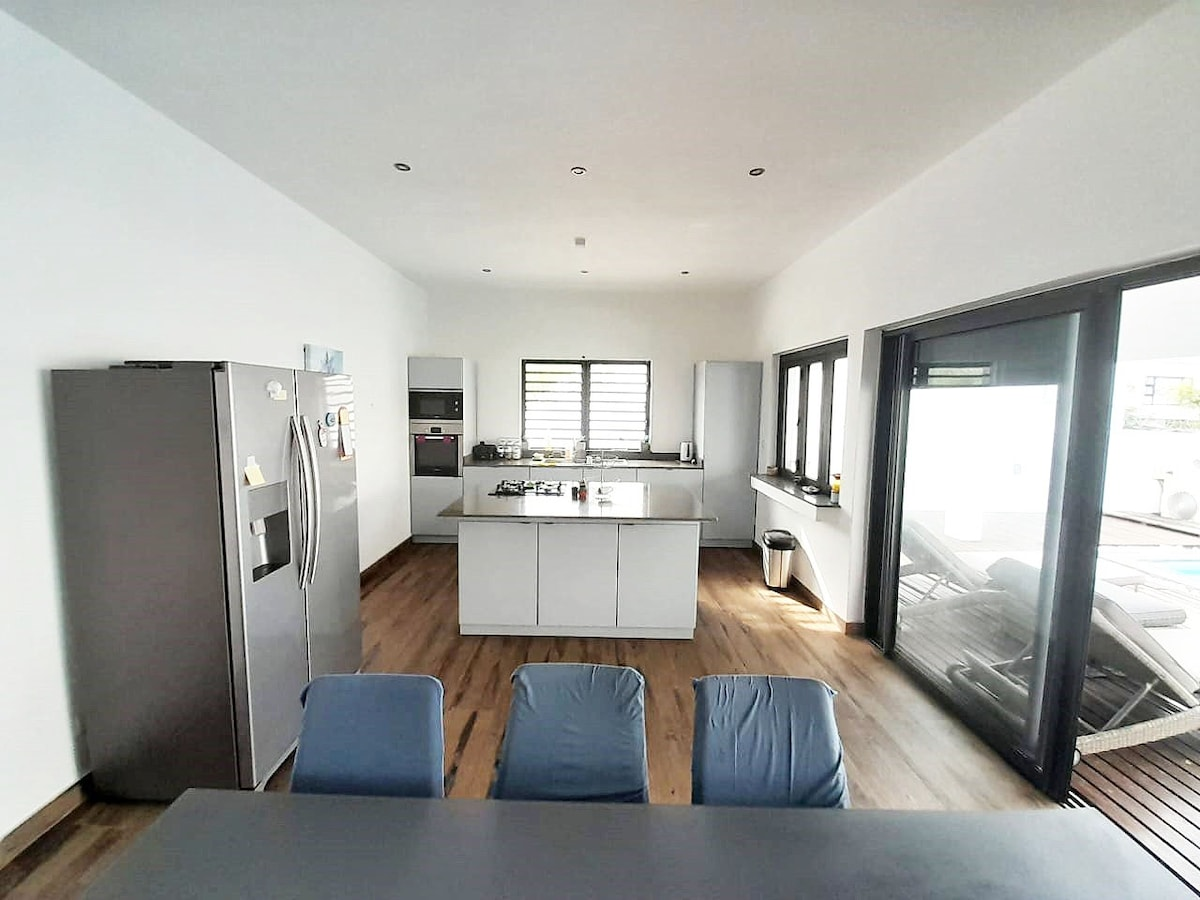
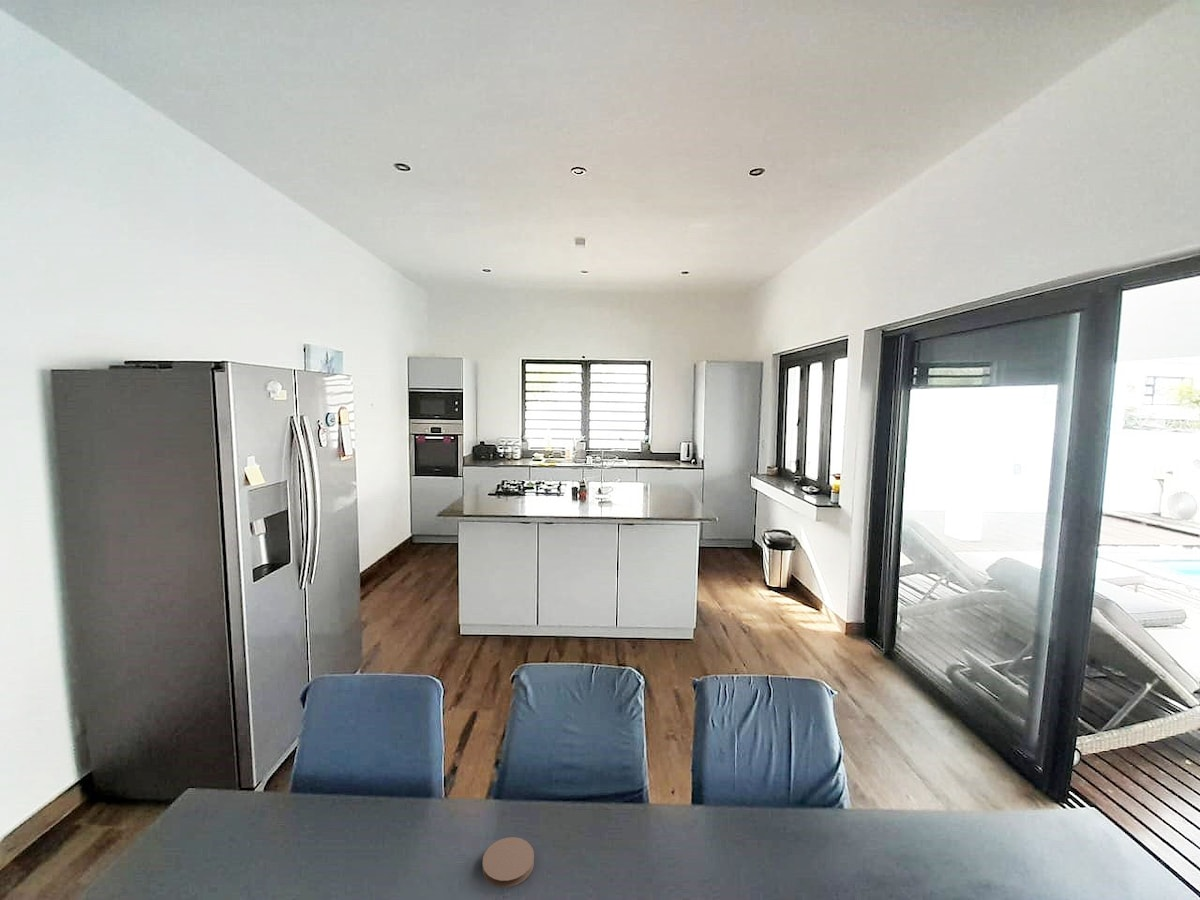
+ coaster [482,836,535,888]
